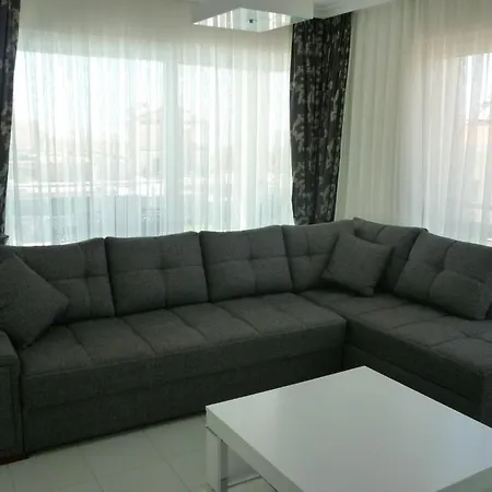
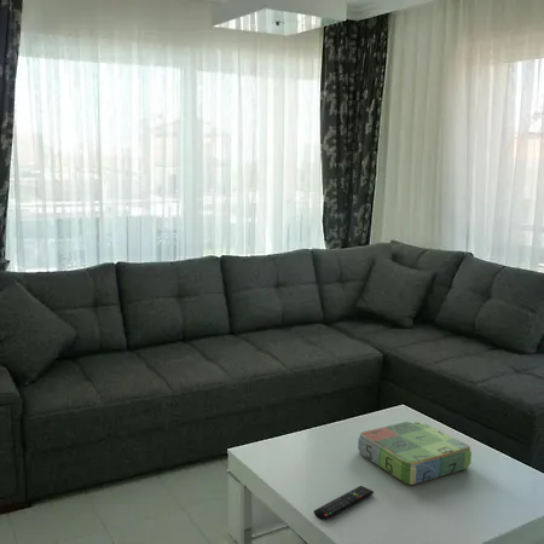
+ board game [357,421,473,486]
+ remote control [313,485,375,521]
